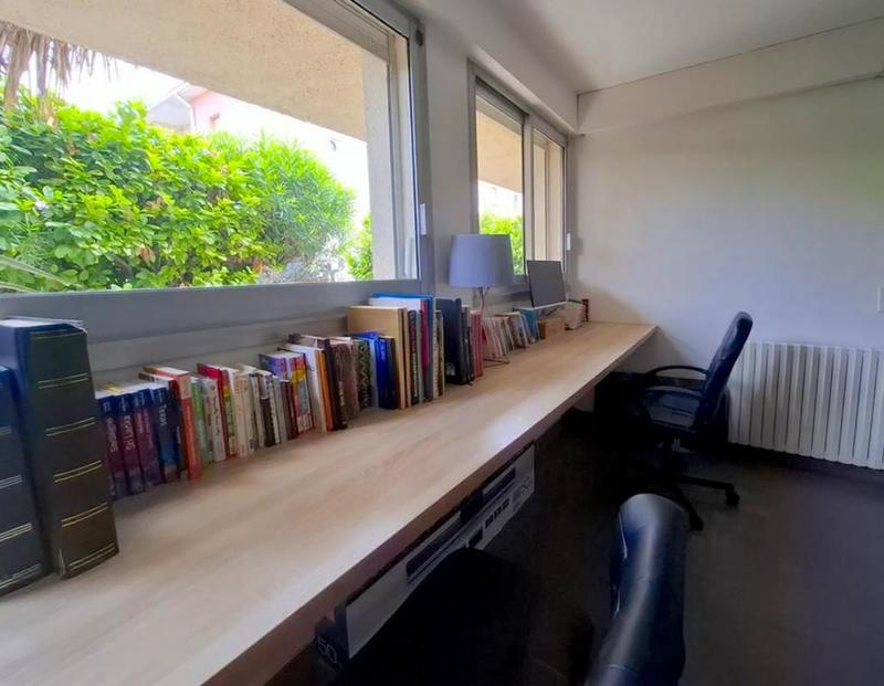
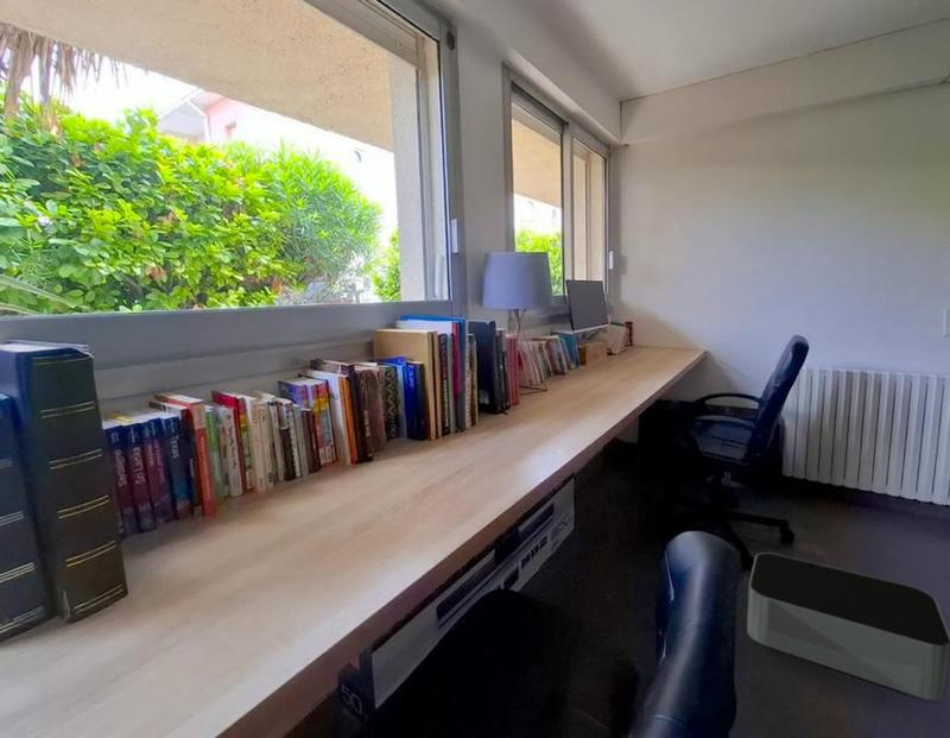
+ storage bin [746,551,950,701]
